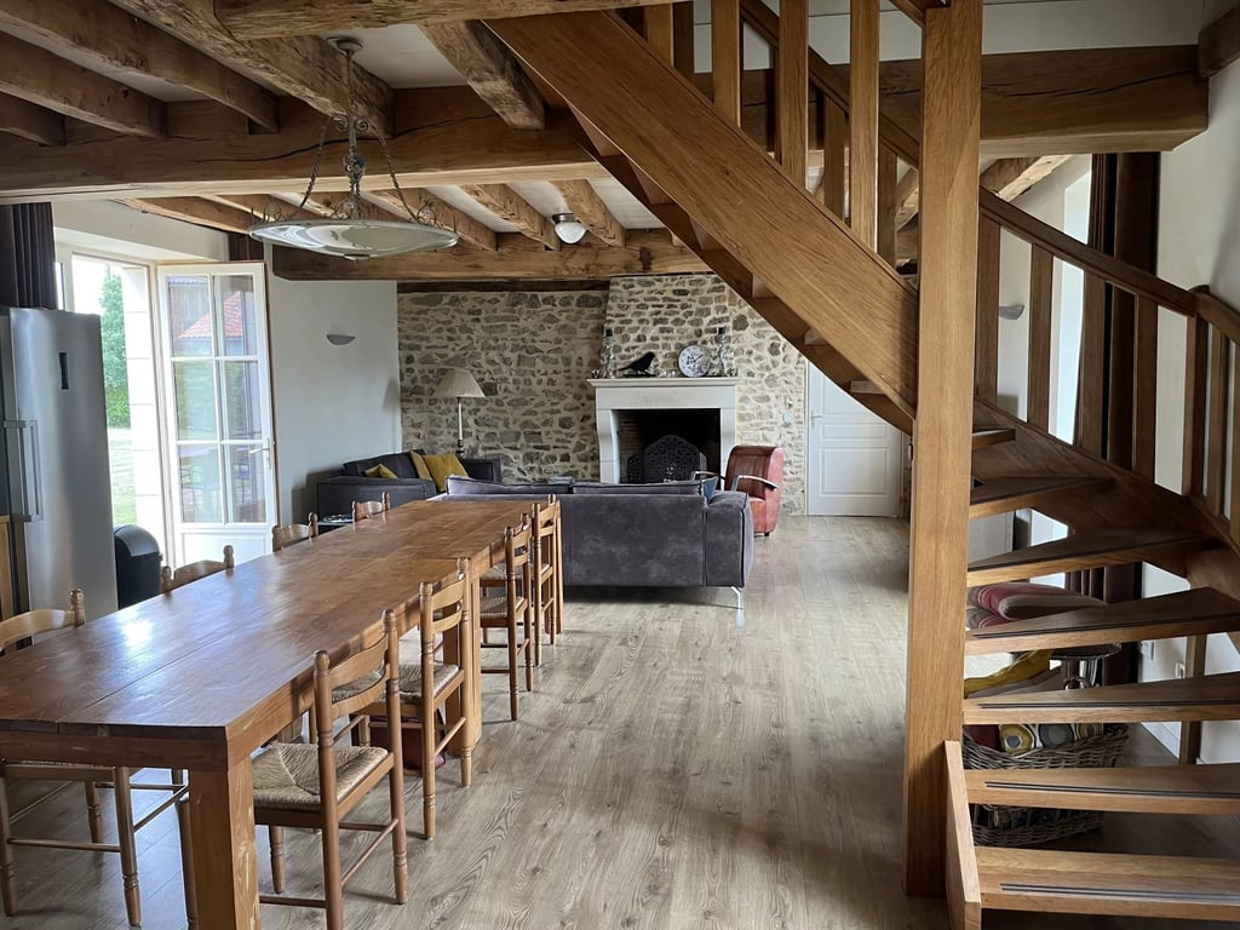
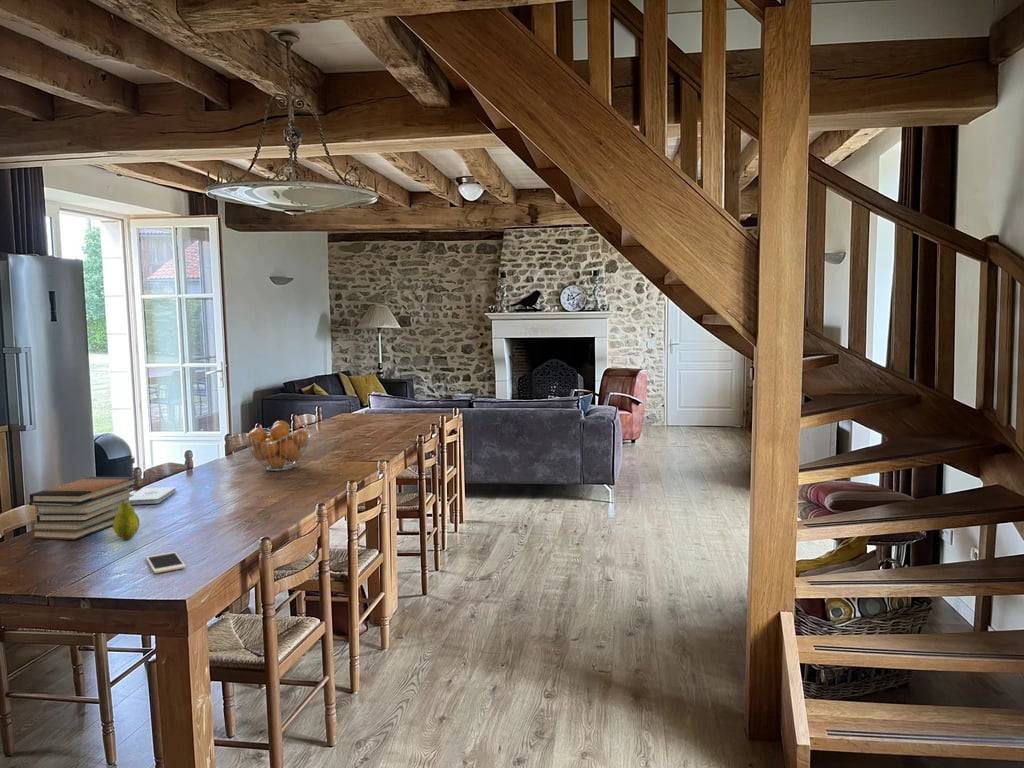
+ notepad [129,486,177,506]
+ fruit basket [244,420,311,472]
+ cell phone [145,551,187,574]
+ book stack [28,476,138,541]
+ fruit [112,501,140,541]
